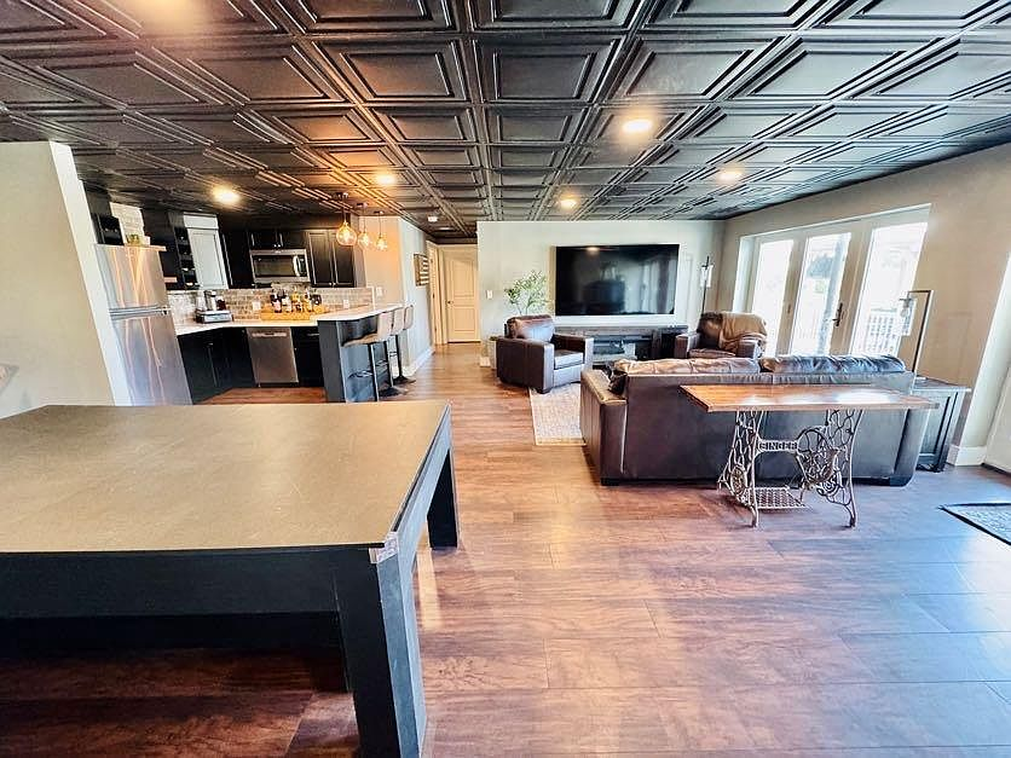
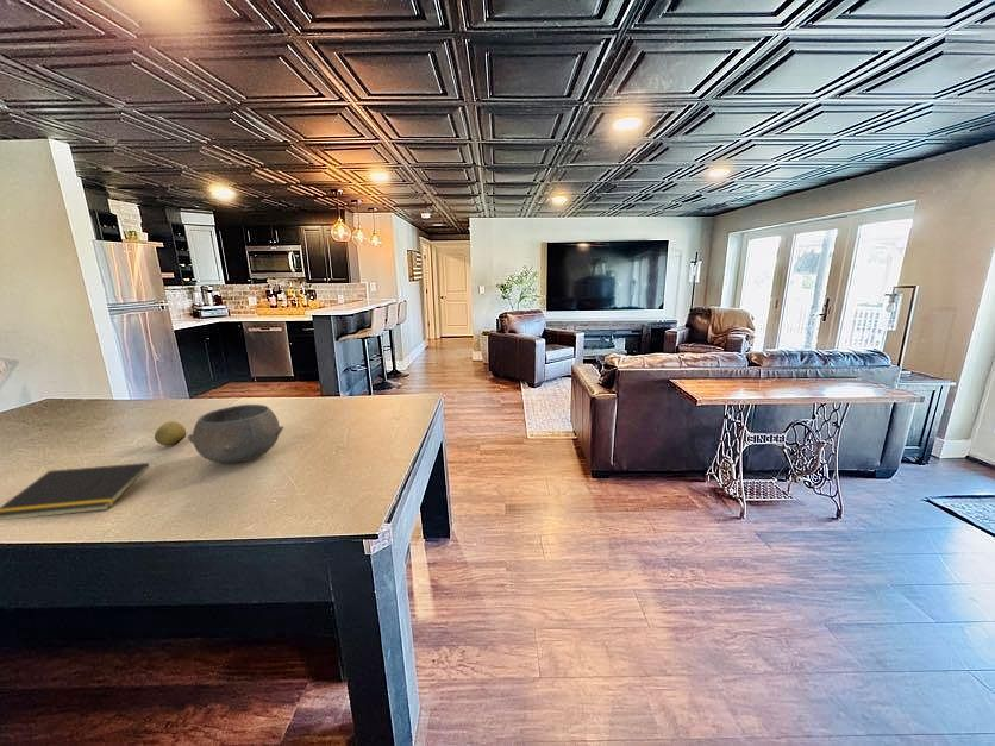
+ notepad [0,462,151,521]
+ bowl [187,403,284,464]
+ fruit [154,420,187,447]
